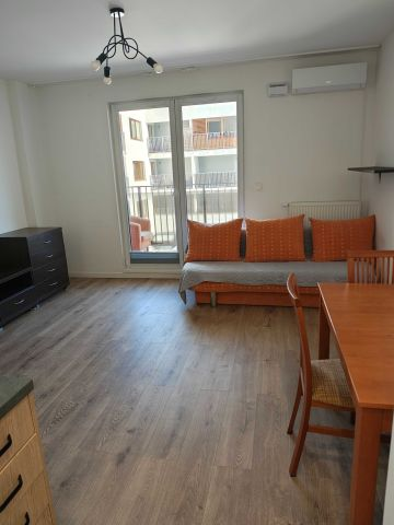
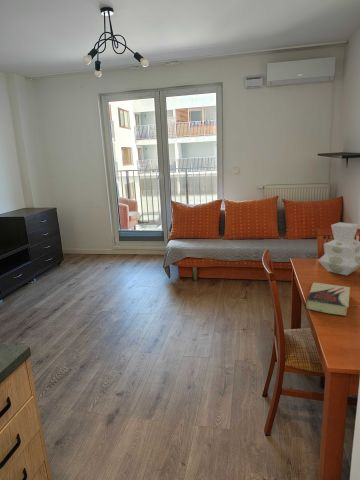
+ vase [317,221,360,276]
+ book [305,282,351,317]
